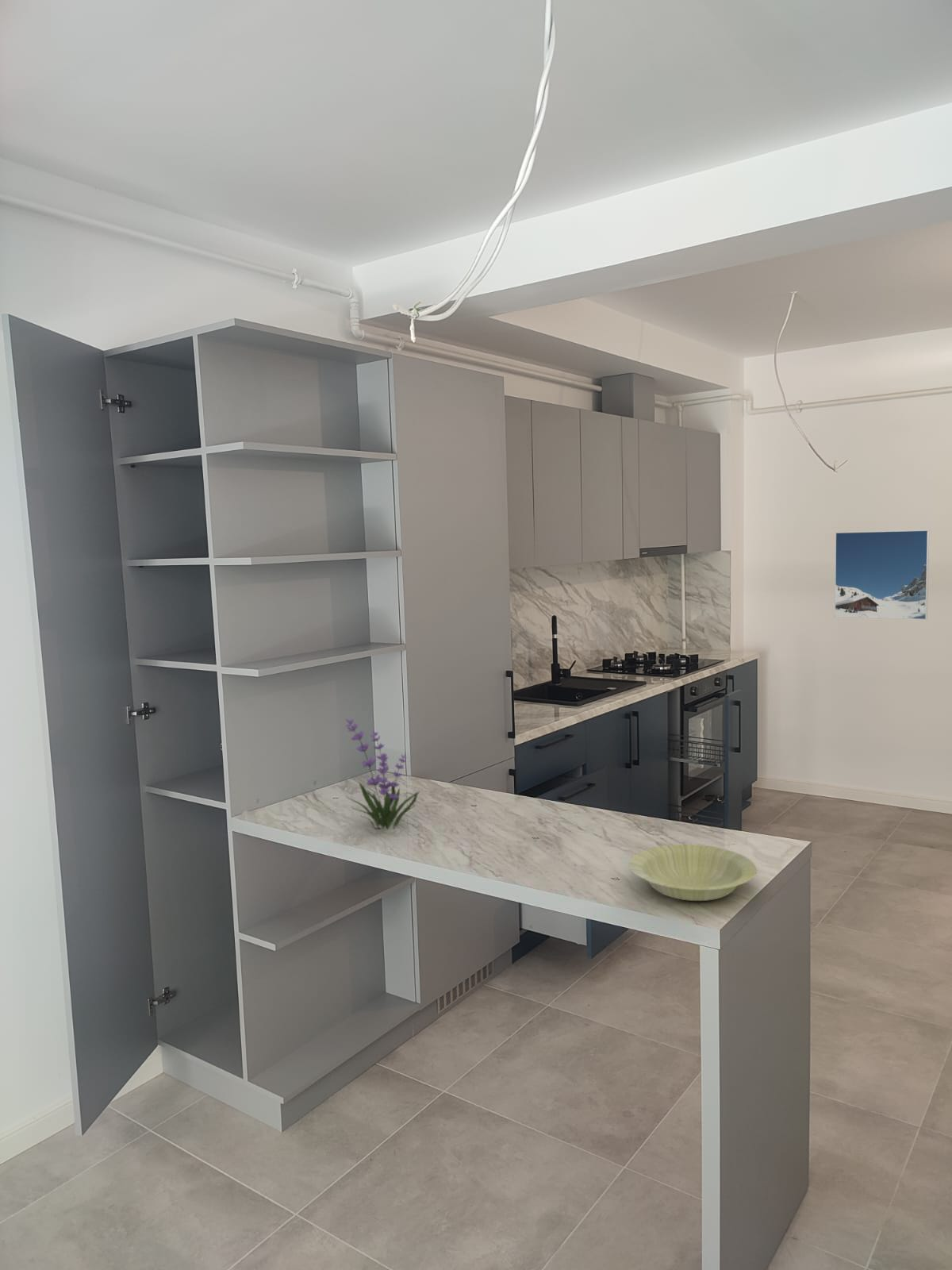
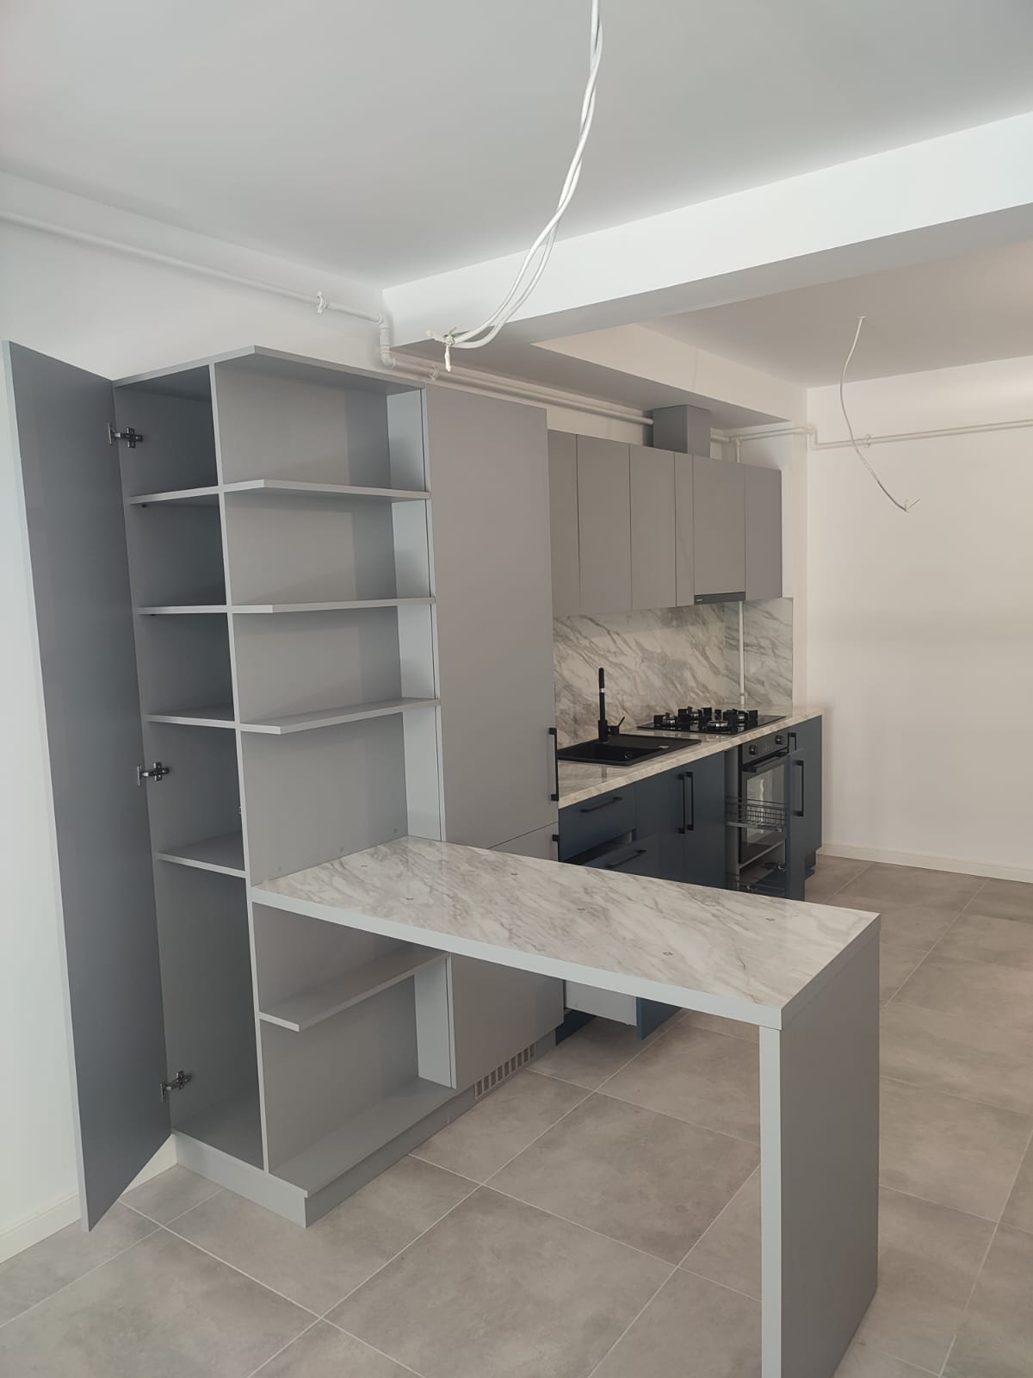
- bowl [628,844,758,902]
- plant [345,718,420,830]
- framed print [834,529,930,621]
